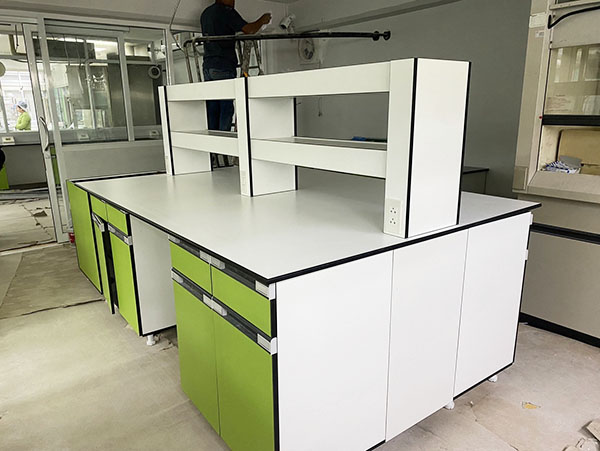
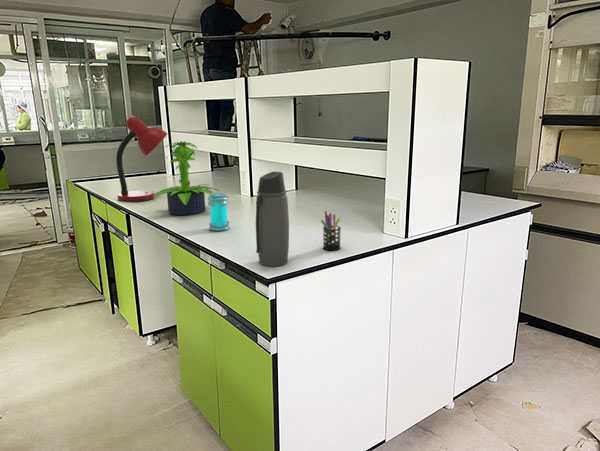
+ desk lamp [115,115,168,203]
+ pen holder [320,210,342,251]
+ potted plant [152,140,220,216]
+ jar [207,191,230,232]
+ water bottle [255,171,290,267]
